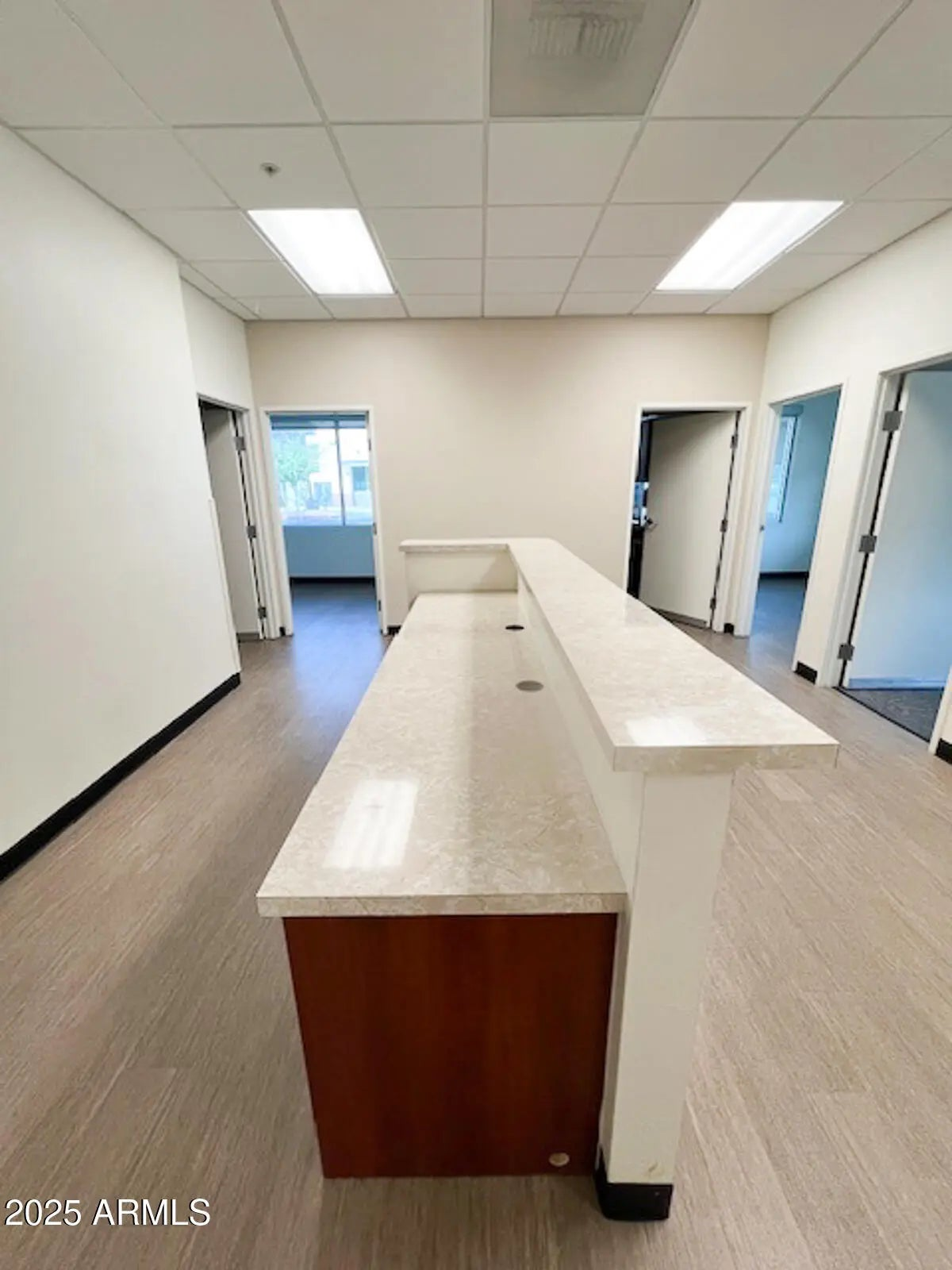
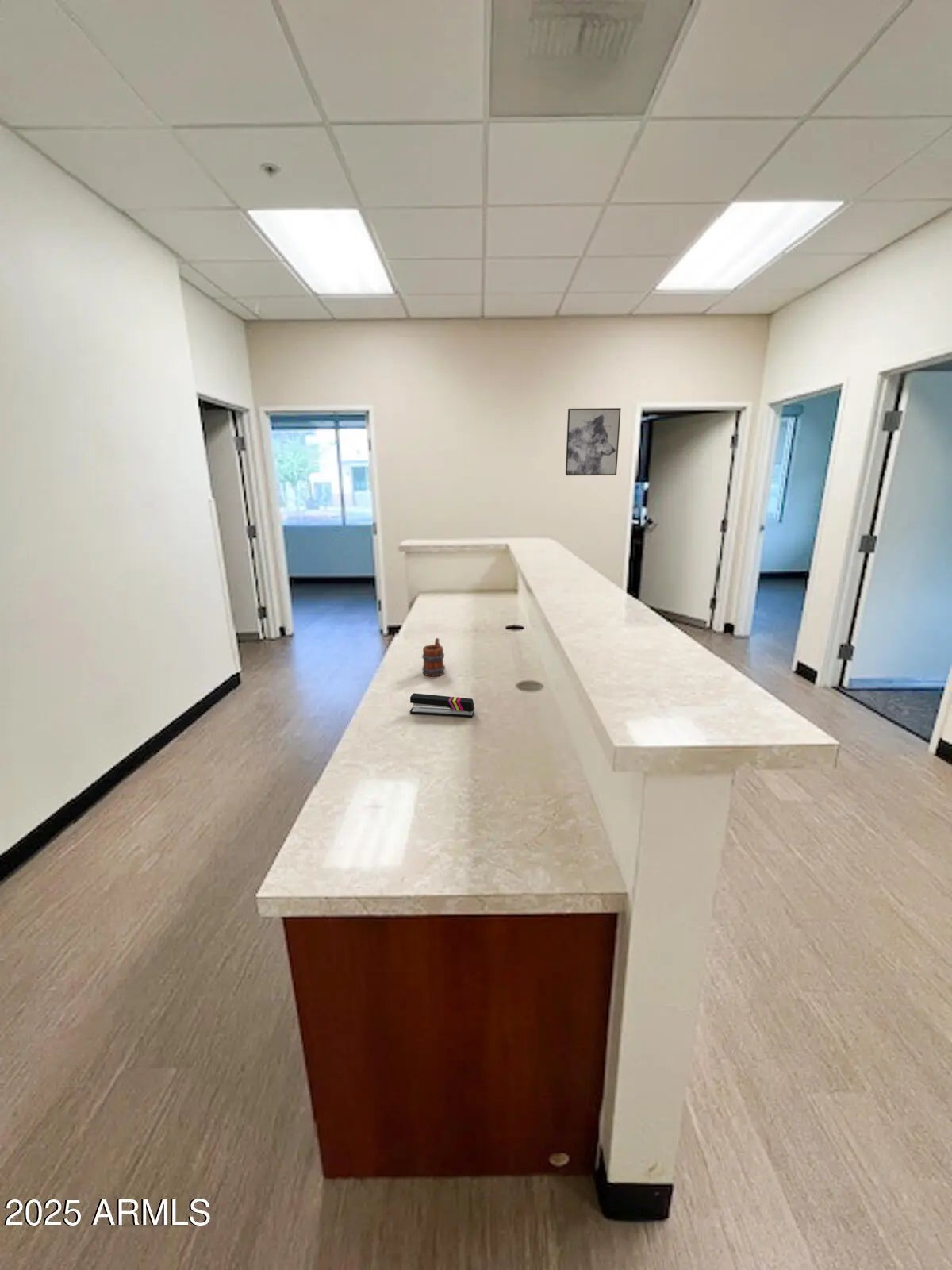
+ stapler [409,692,475,718]
+ wall art [565,407,622,476]
+ mug [421,637,446,677]
